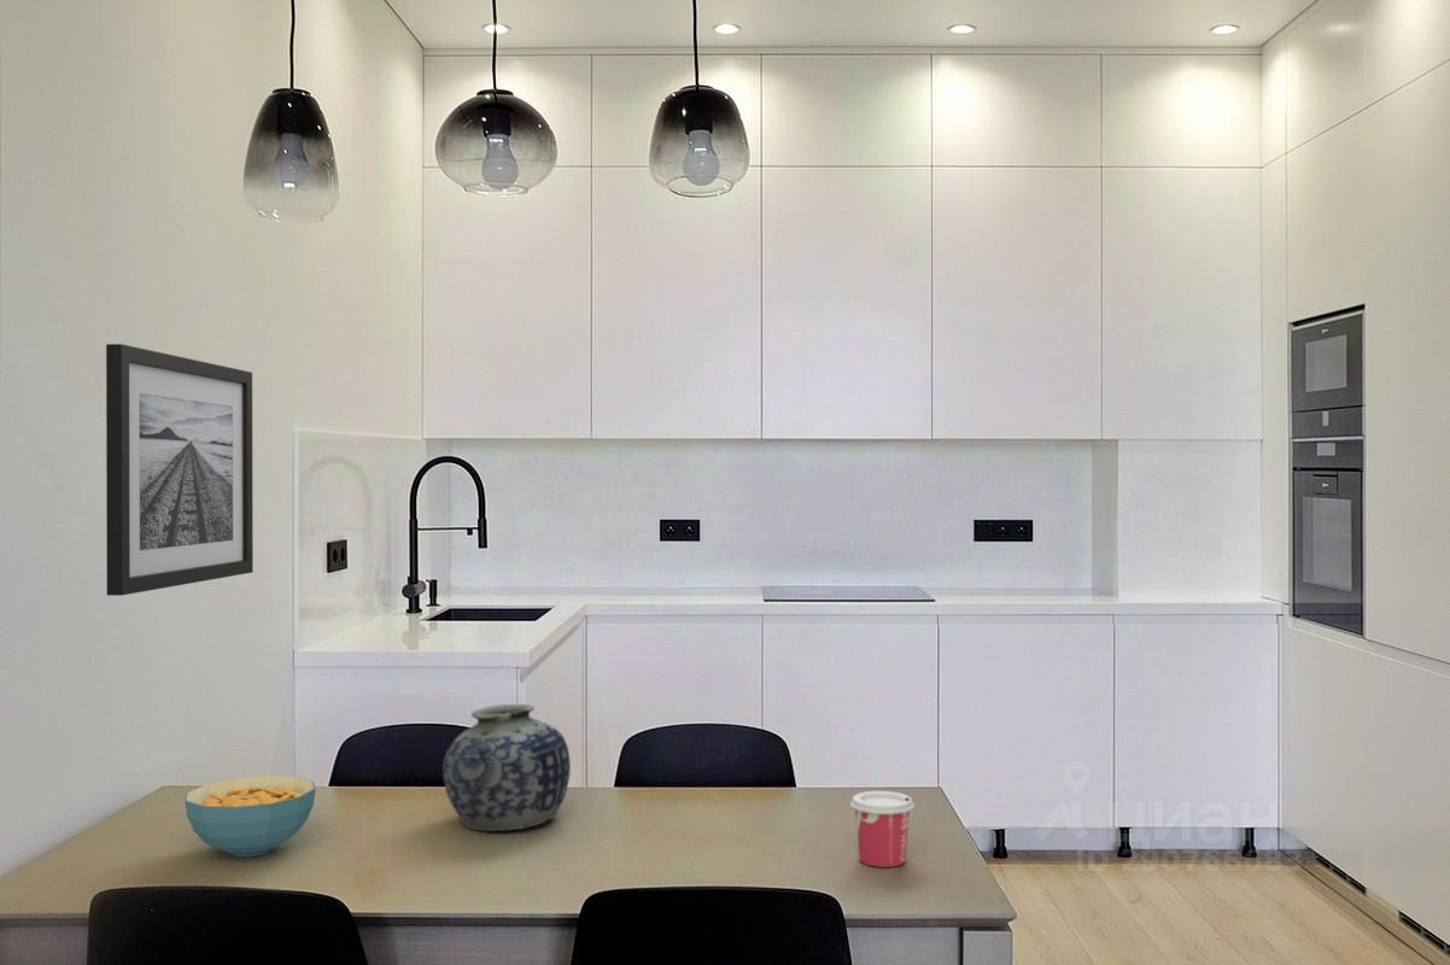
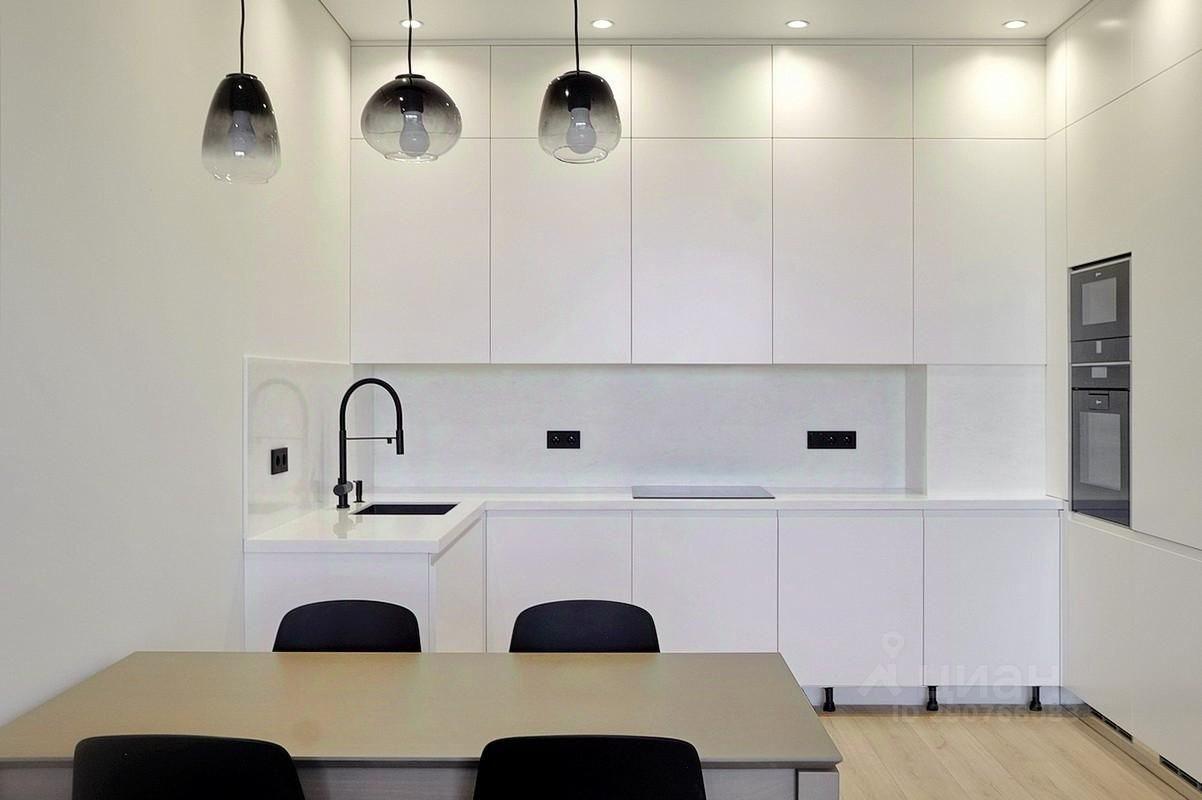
- cereal bowl [183,774,317,858]
- cup [849,790,916,868]
- wall art [105,343,255,597]
- vase [442,703,572,832]
